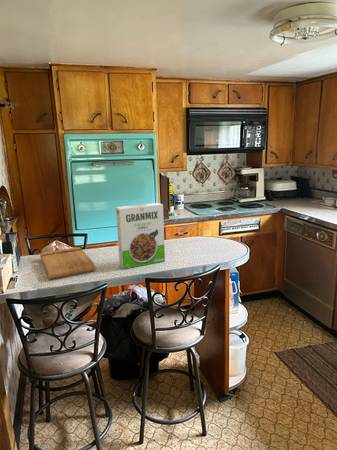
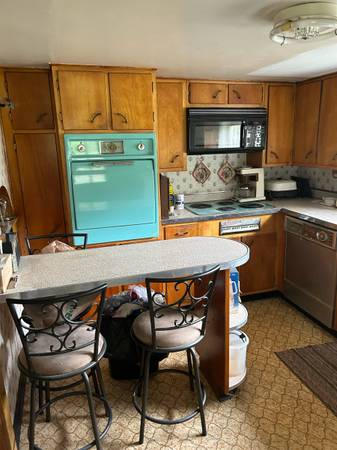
- cutting board [39,246,96,280]
- cereal box [115,202,166,270]
